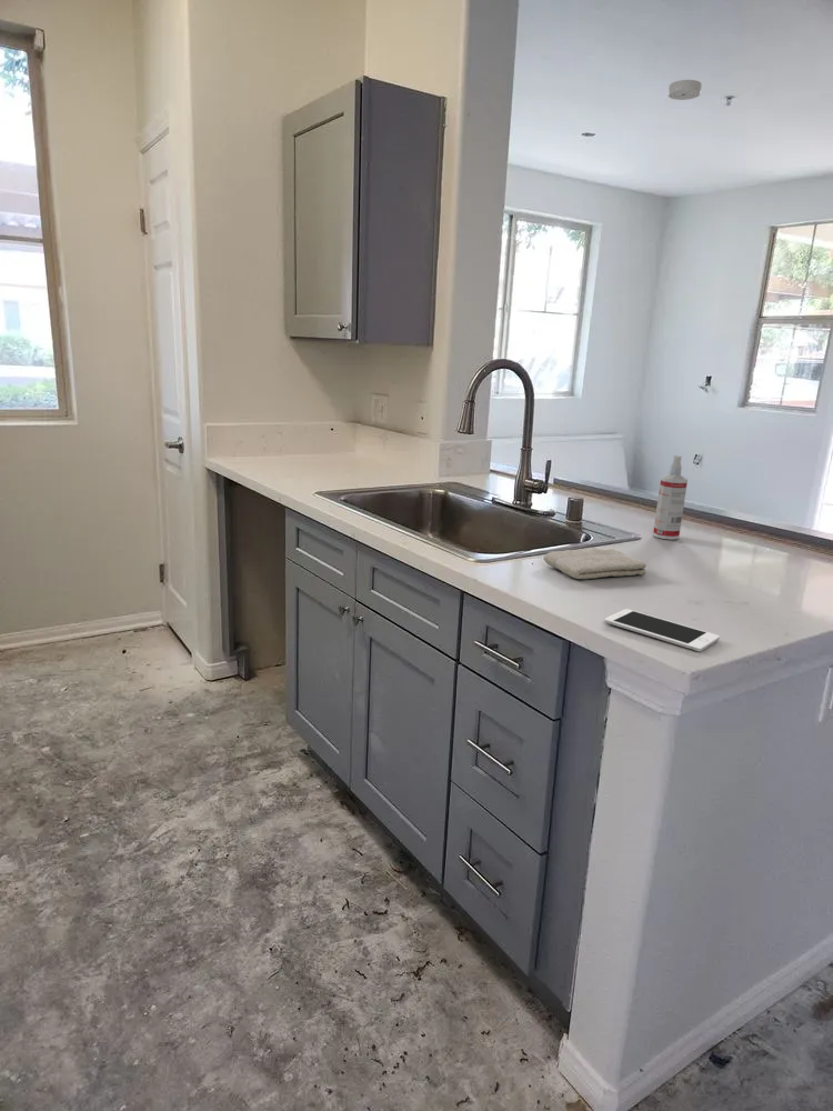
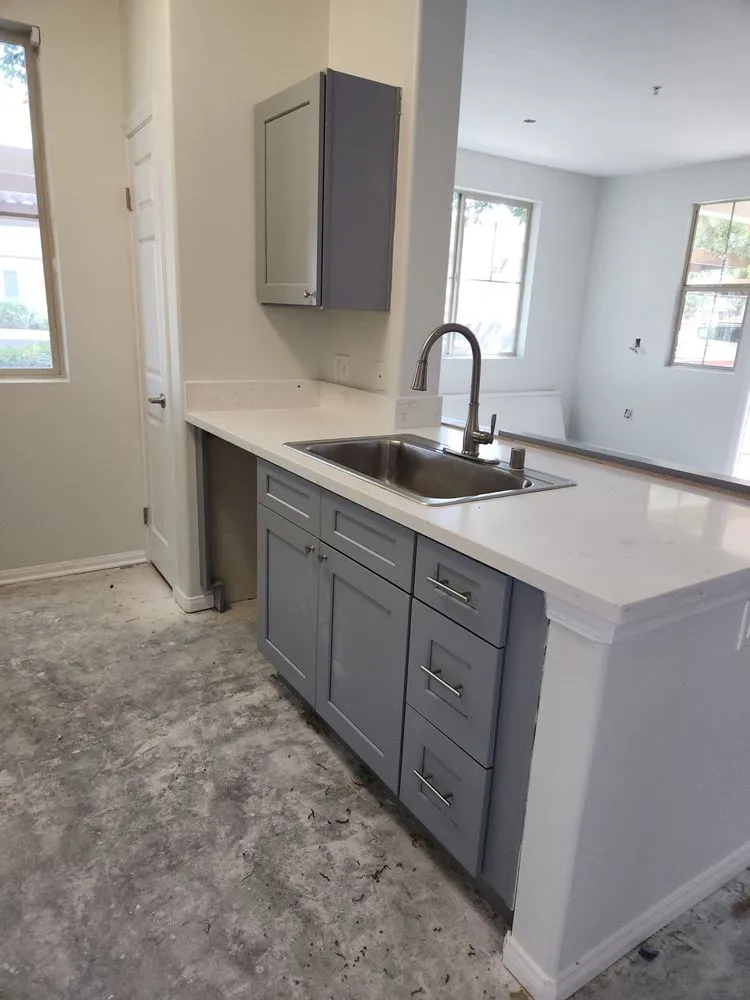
- washcloth [542,547,648,580]
- cell phone [603,608,721,652]
- spray bottle [652,454,689,541]
- smoke detector [666,79,703,101]
